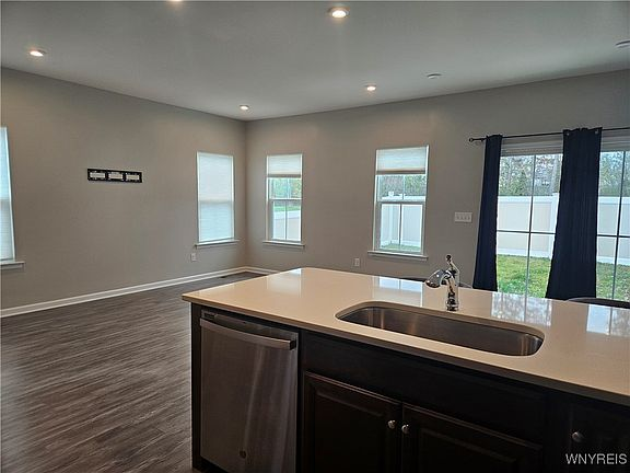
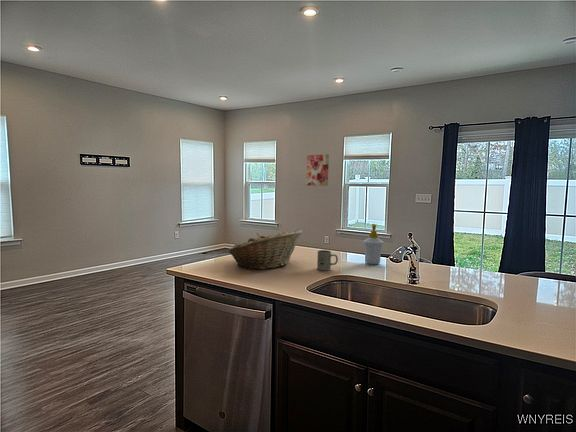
+ soap bottle [362,223,385,265]
+ fruit basket [227,229,303,270]
+ wall art [305,153,330,187]
+ mug [316,249,339,271]
